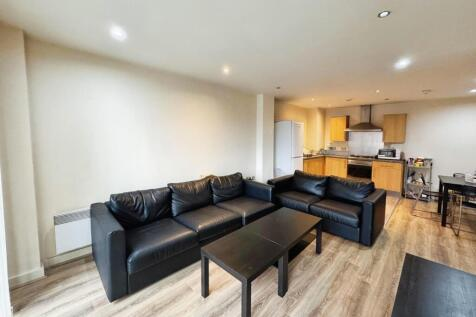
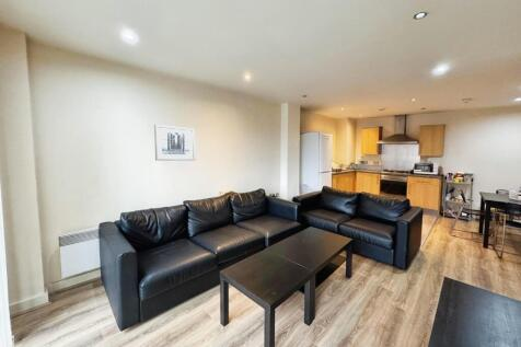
+ wall art [153,124,196,162]
